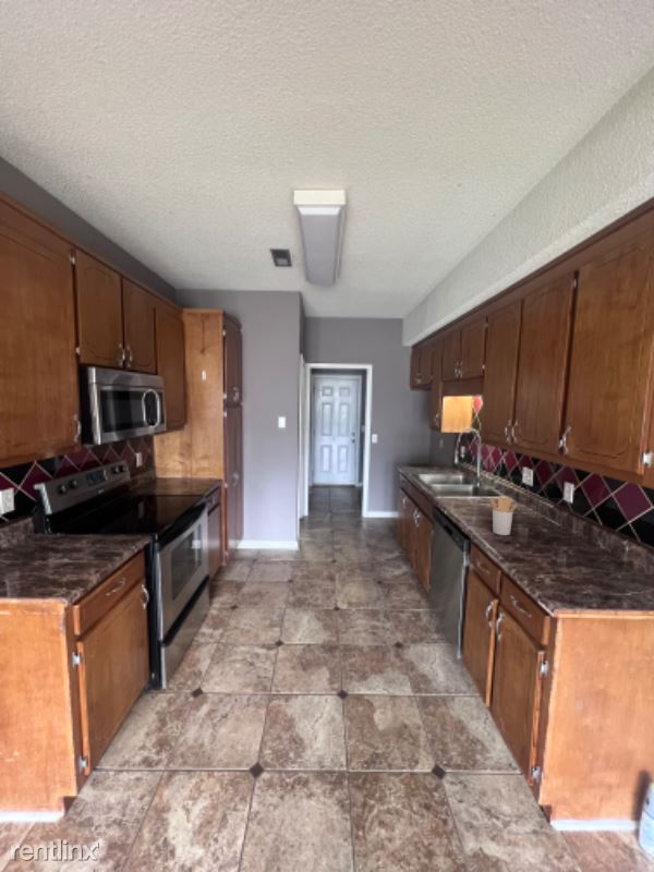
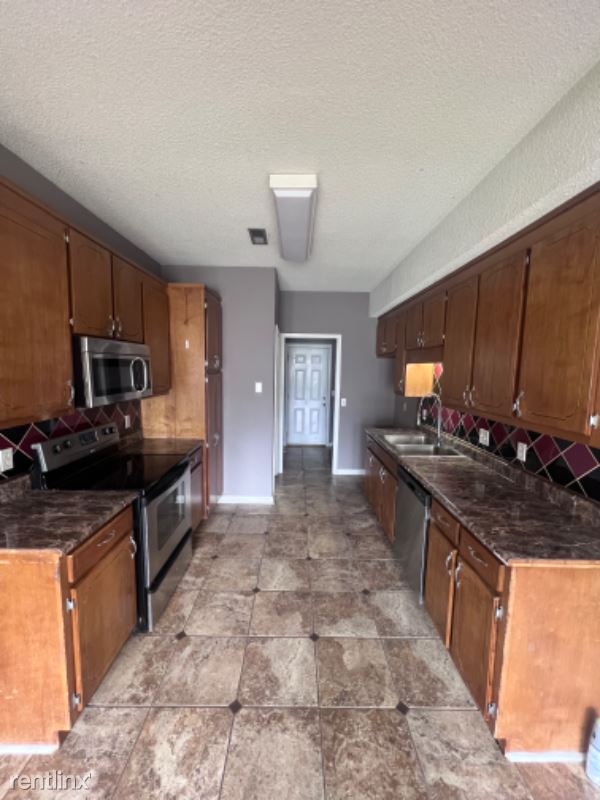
- utensil holder [489,495,519,536]
